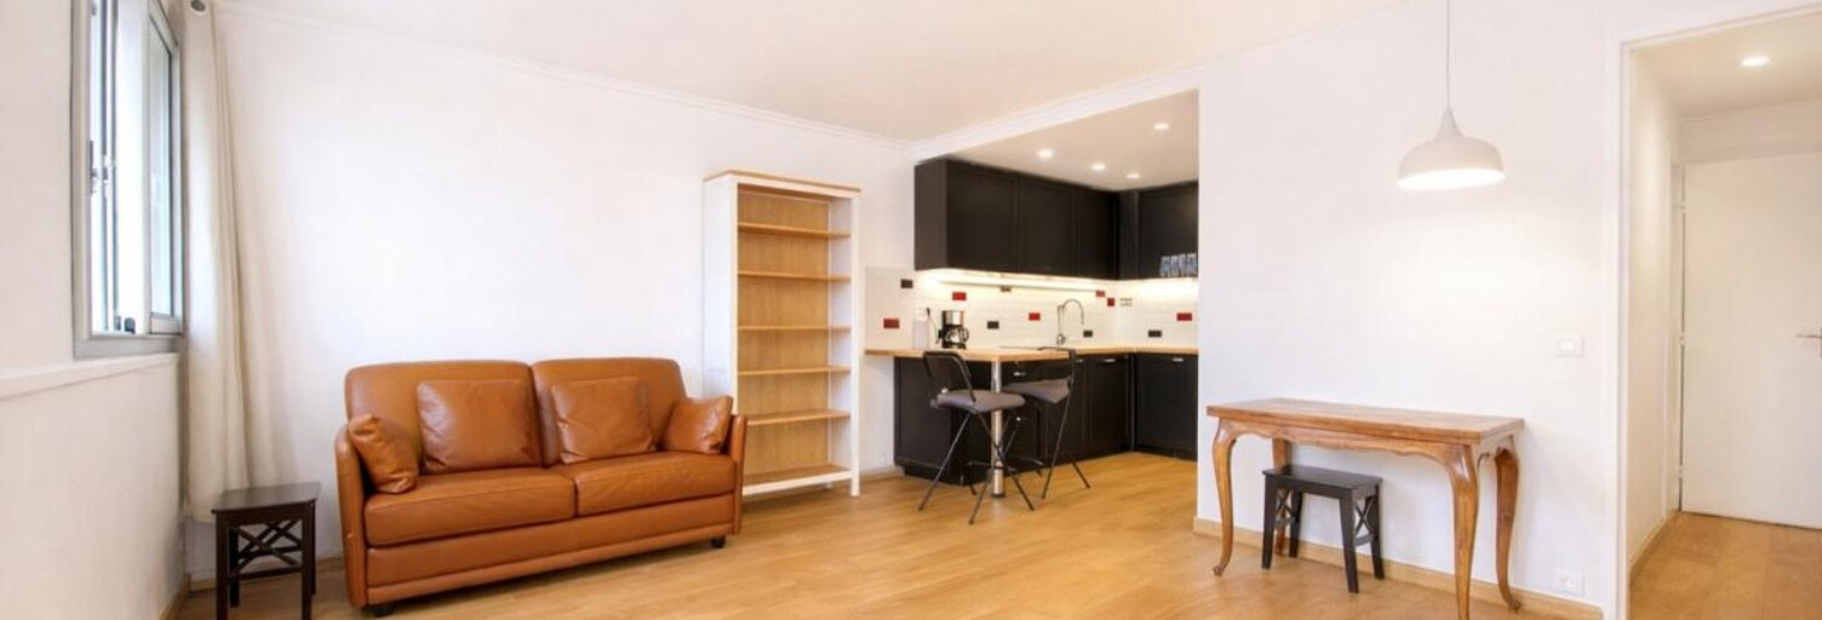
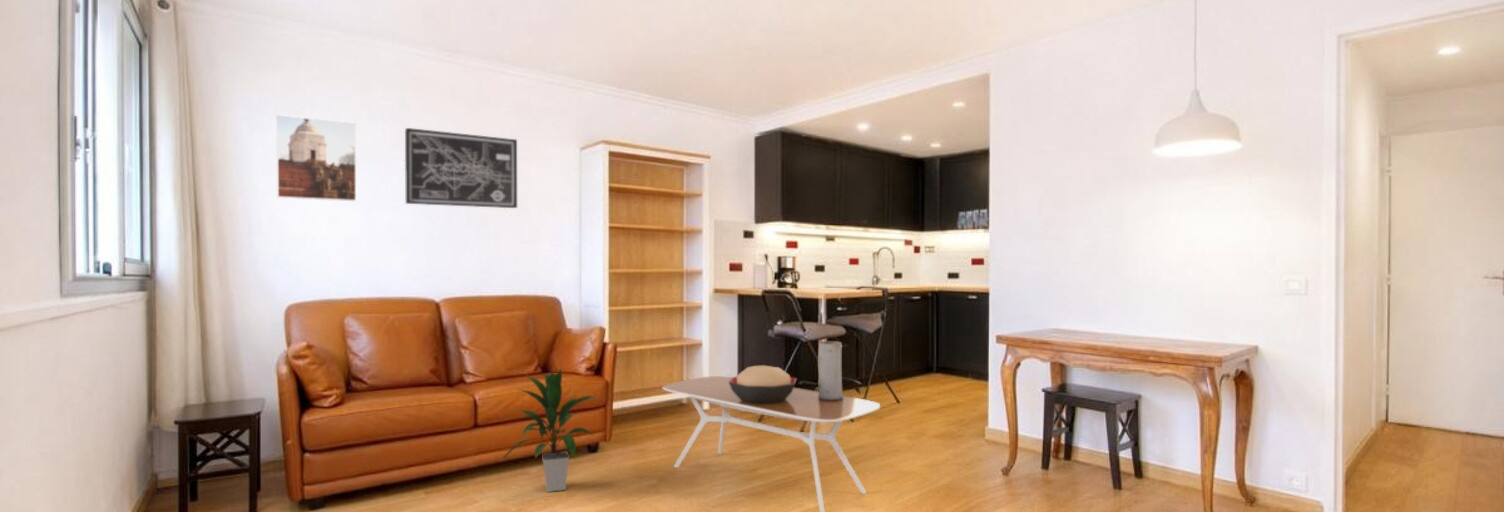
+ indoor plant [501,367,598,493]
+ decorative bowl [729,364,798,404]
+ wall art [404,127,518,209]
+ vase [817,340,844,400]
+ coffee table [662,375,881,512]
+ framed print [275,114,357,202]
